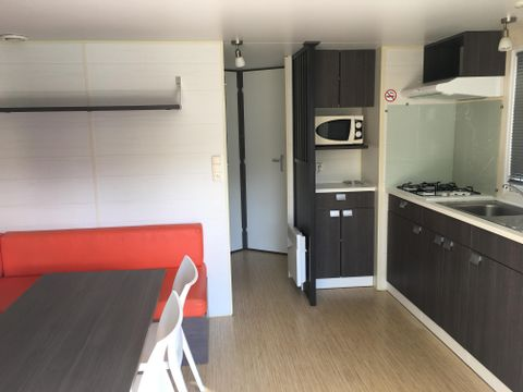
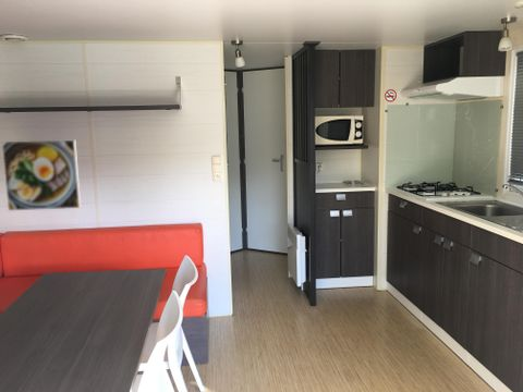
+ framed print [1,139,82,211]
